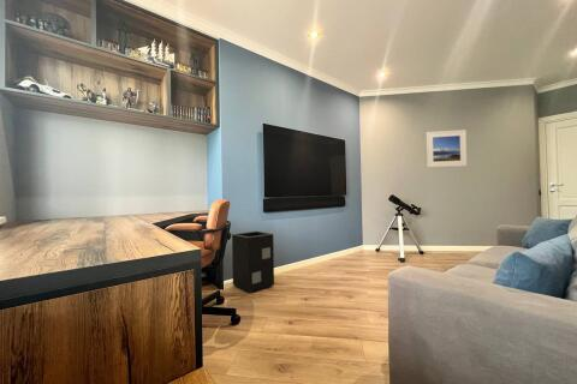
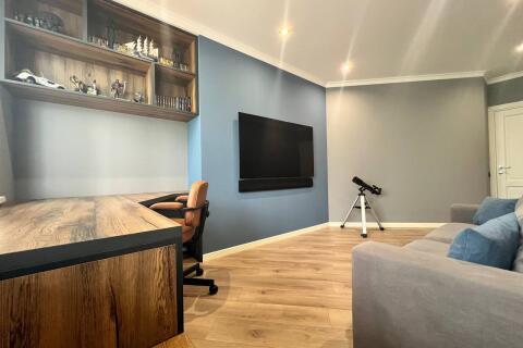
- speaker [231,230,275,294]
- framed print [426,128,468,168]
